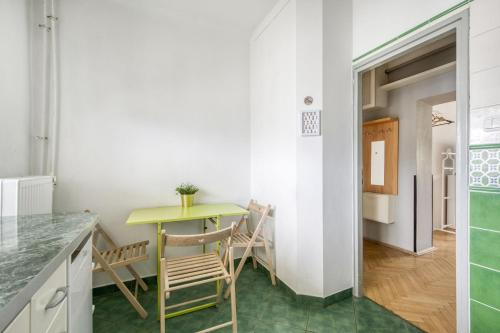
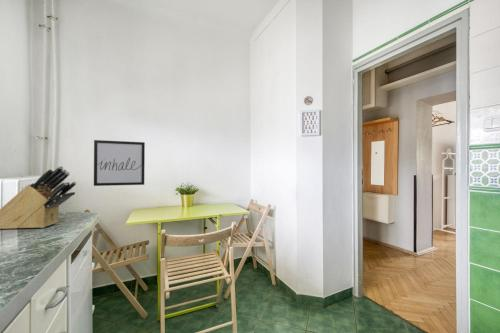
+ knife block [0,165,78,230]
+ wall art [93,139,146,187]
